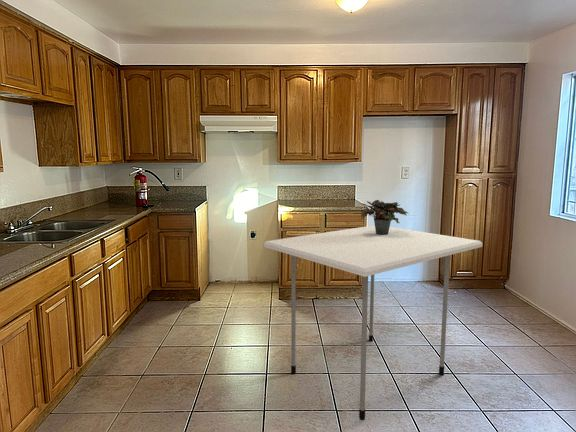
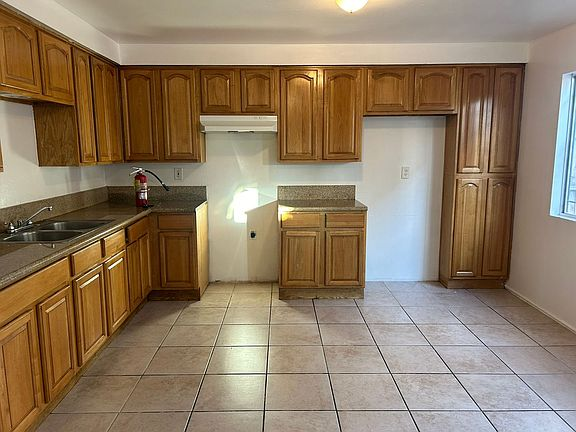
- dining table [263,224,483,421]
- potted plant [360,199,410,235]
